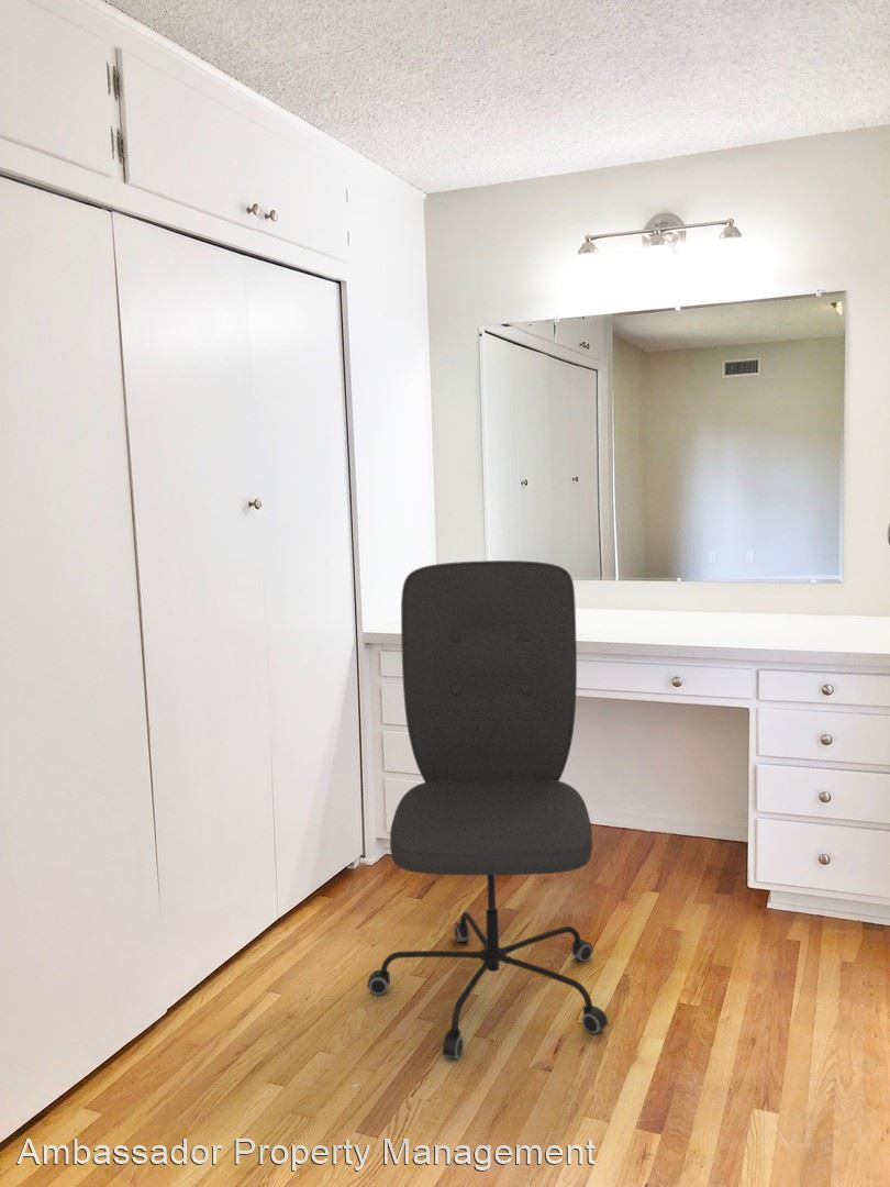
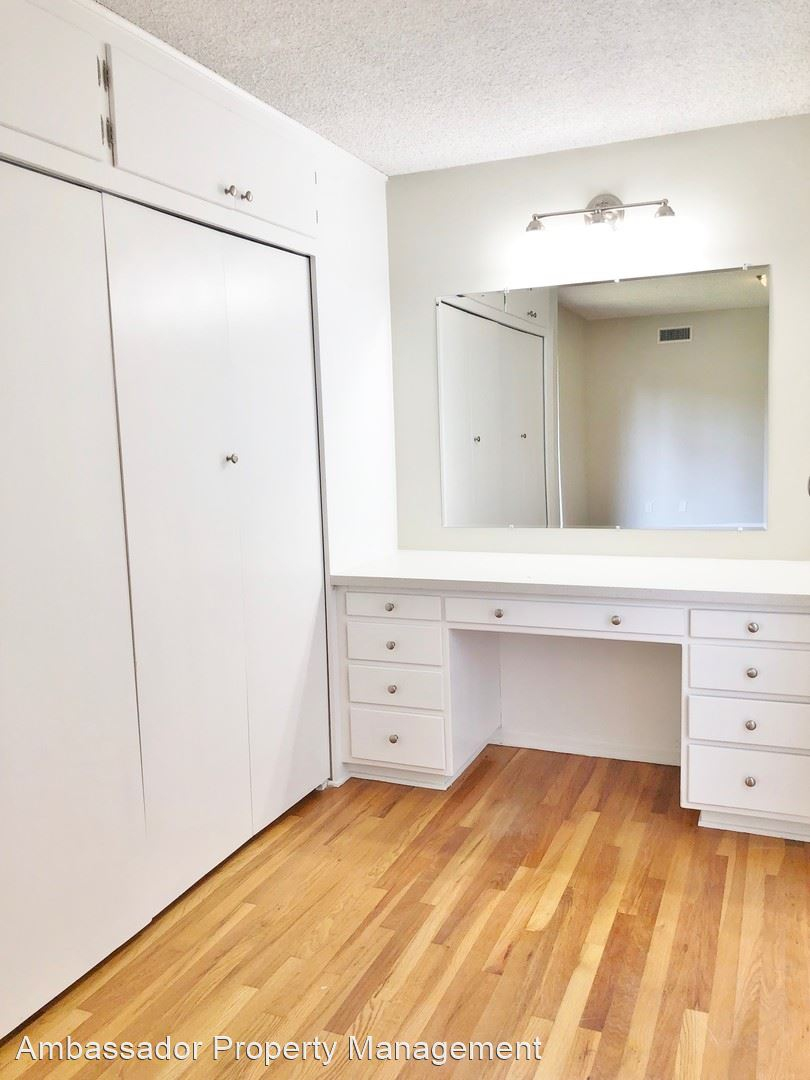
- office chair [366,559,609,1060]
